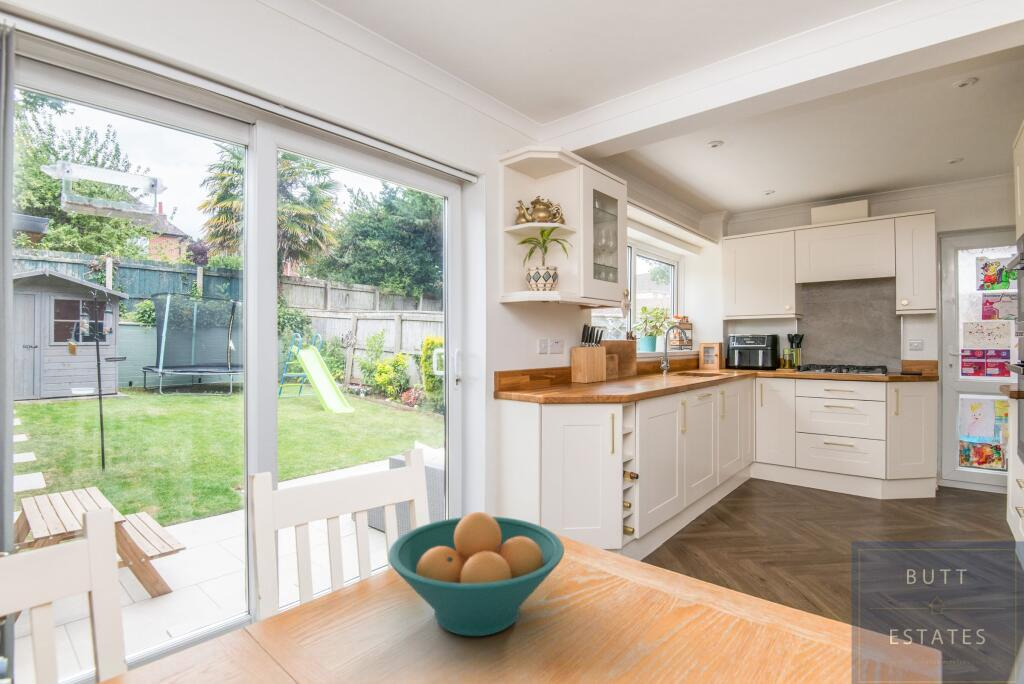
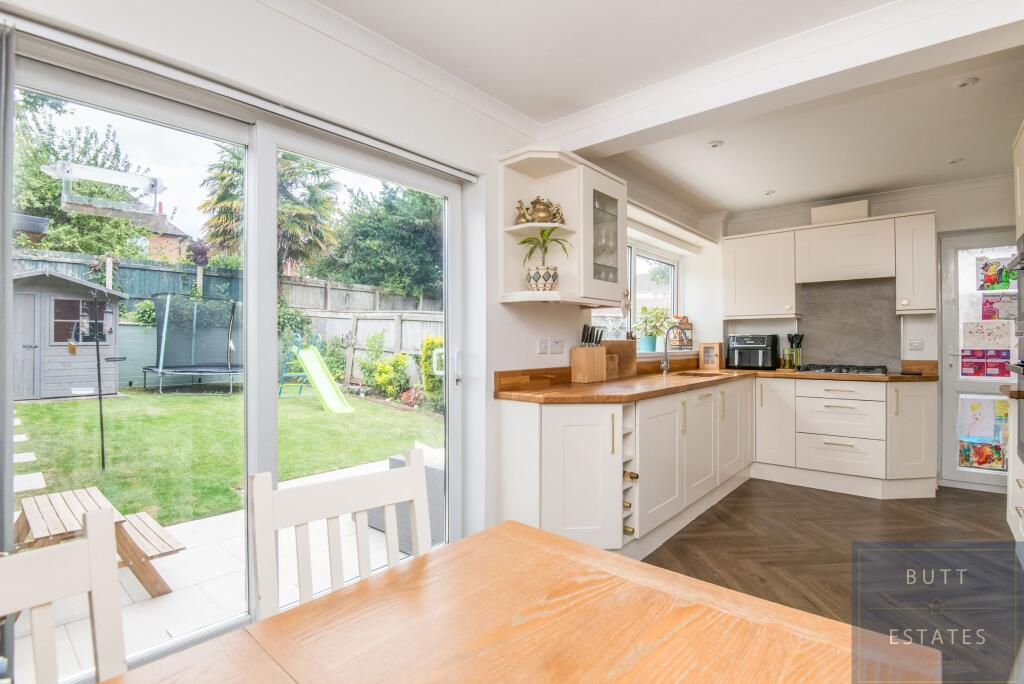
- fruit bowl [387,511,565,637]
